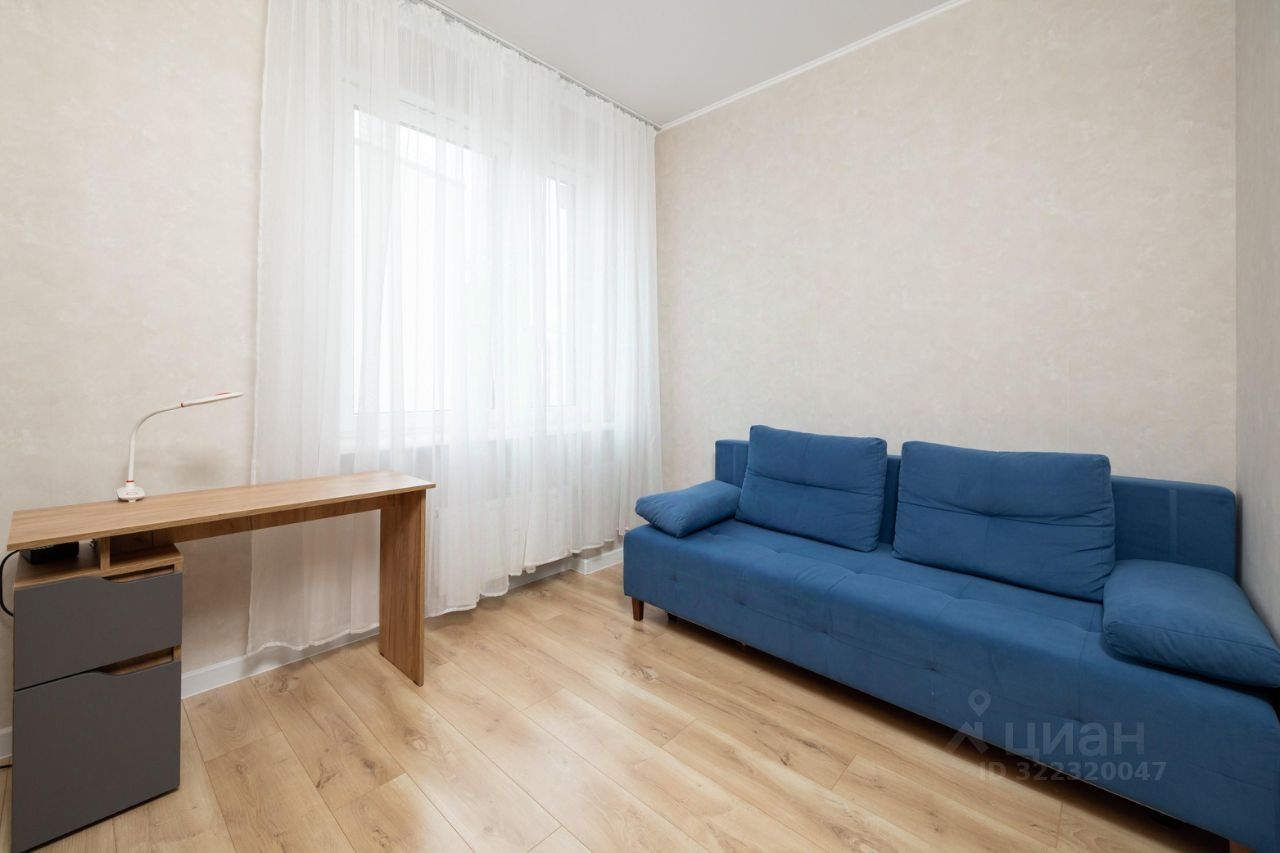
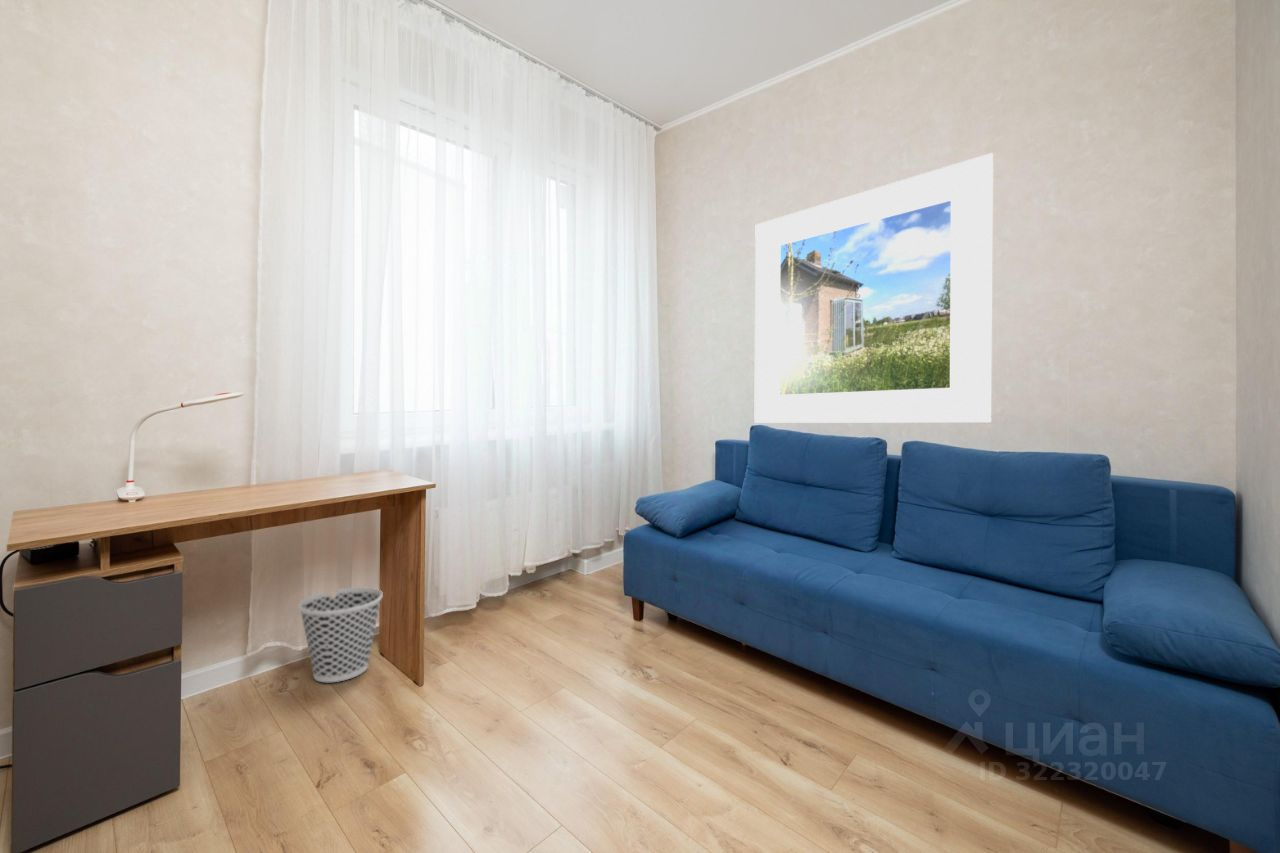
+ wastebasket [297,586,384,683]
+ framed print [753,152,995,424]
